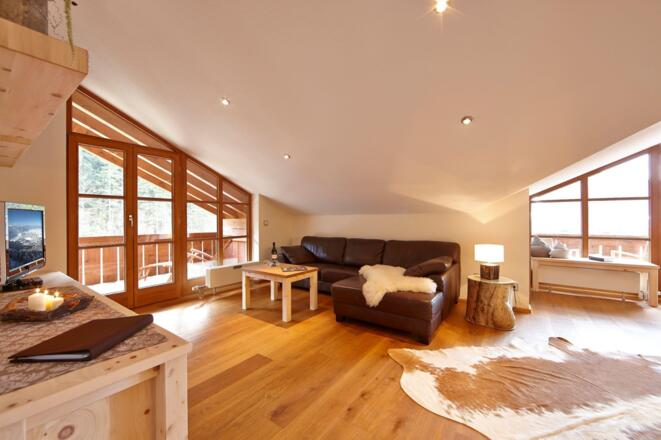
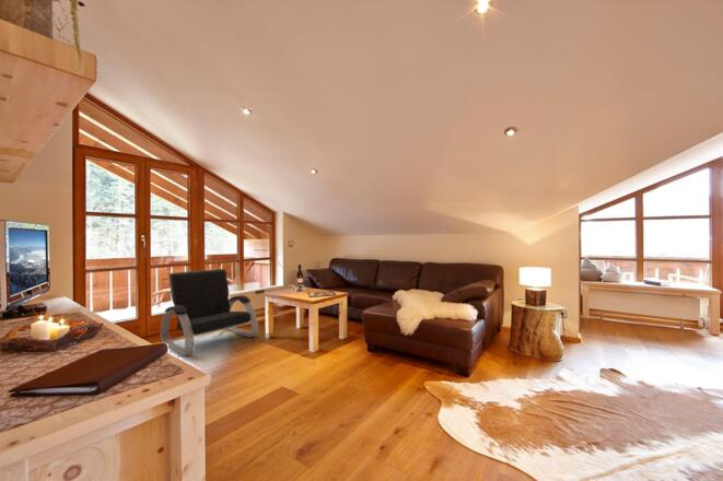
+ armchair [160,268,259,357]
